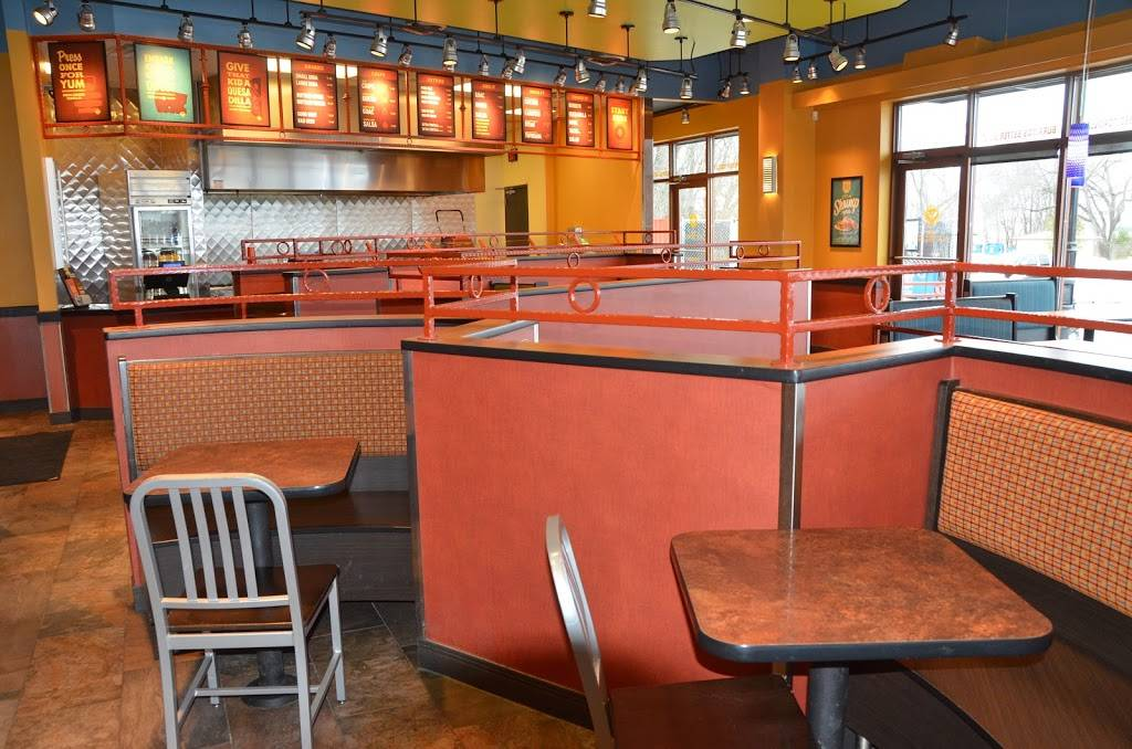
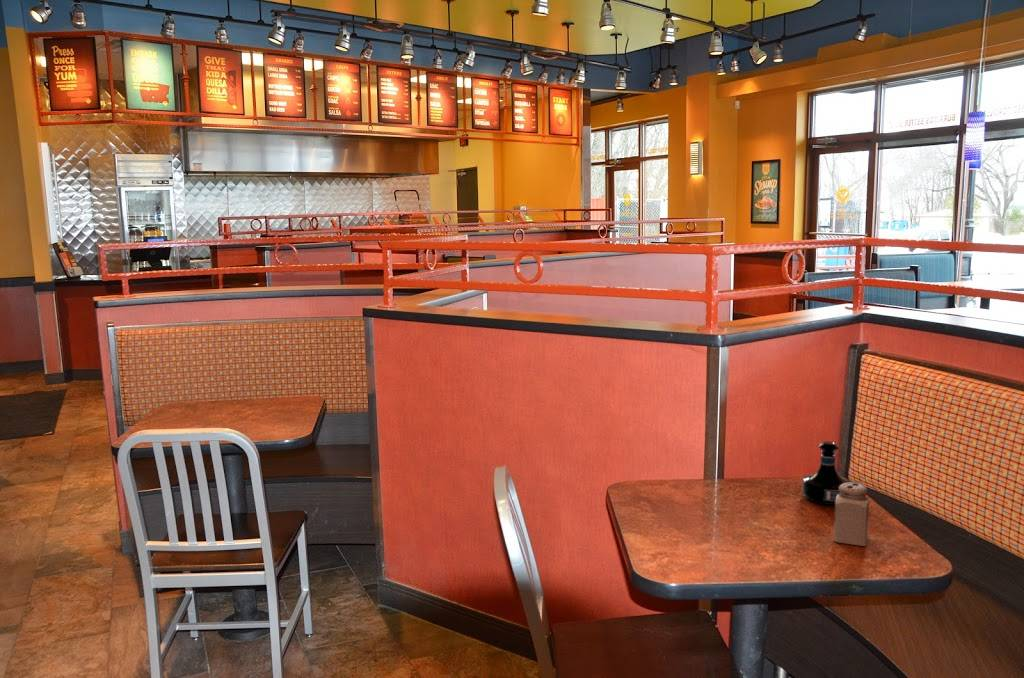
+ tequila bottle [801,440,852,506]
+ salt shaker [833,481,870,547]
